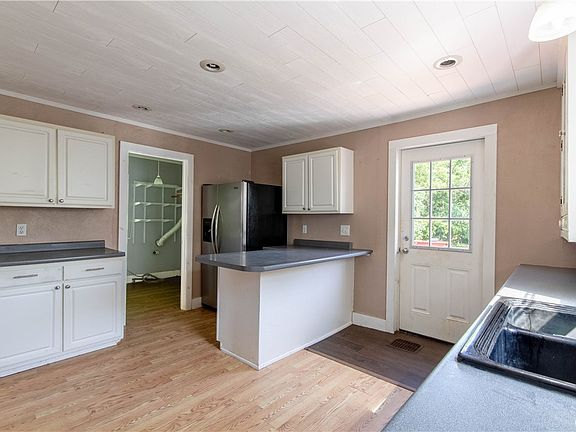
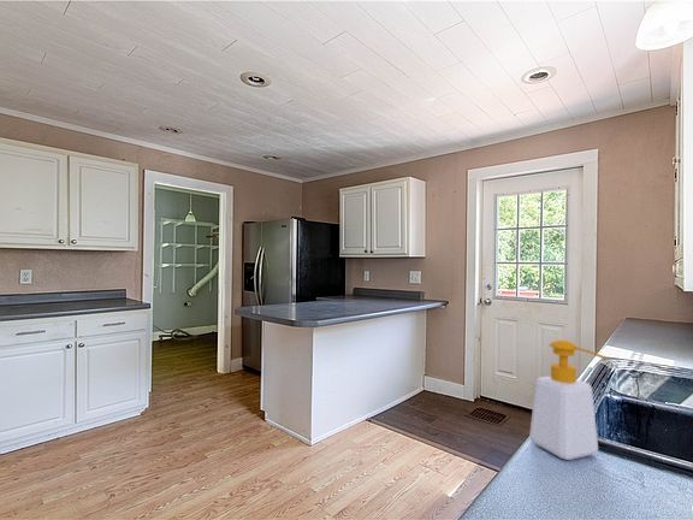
+ soap bottle [528,338,609,461]
